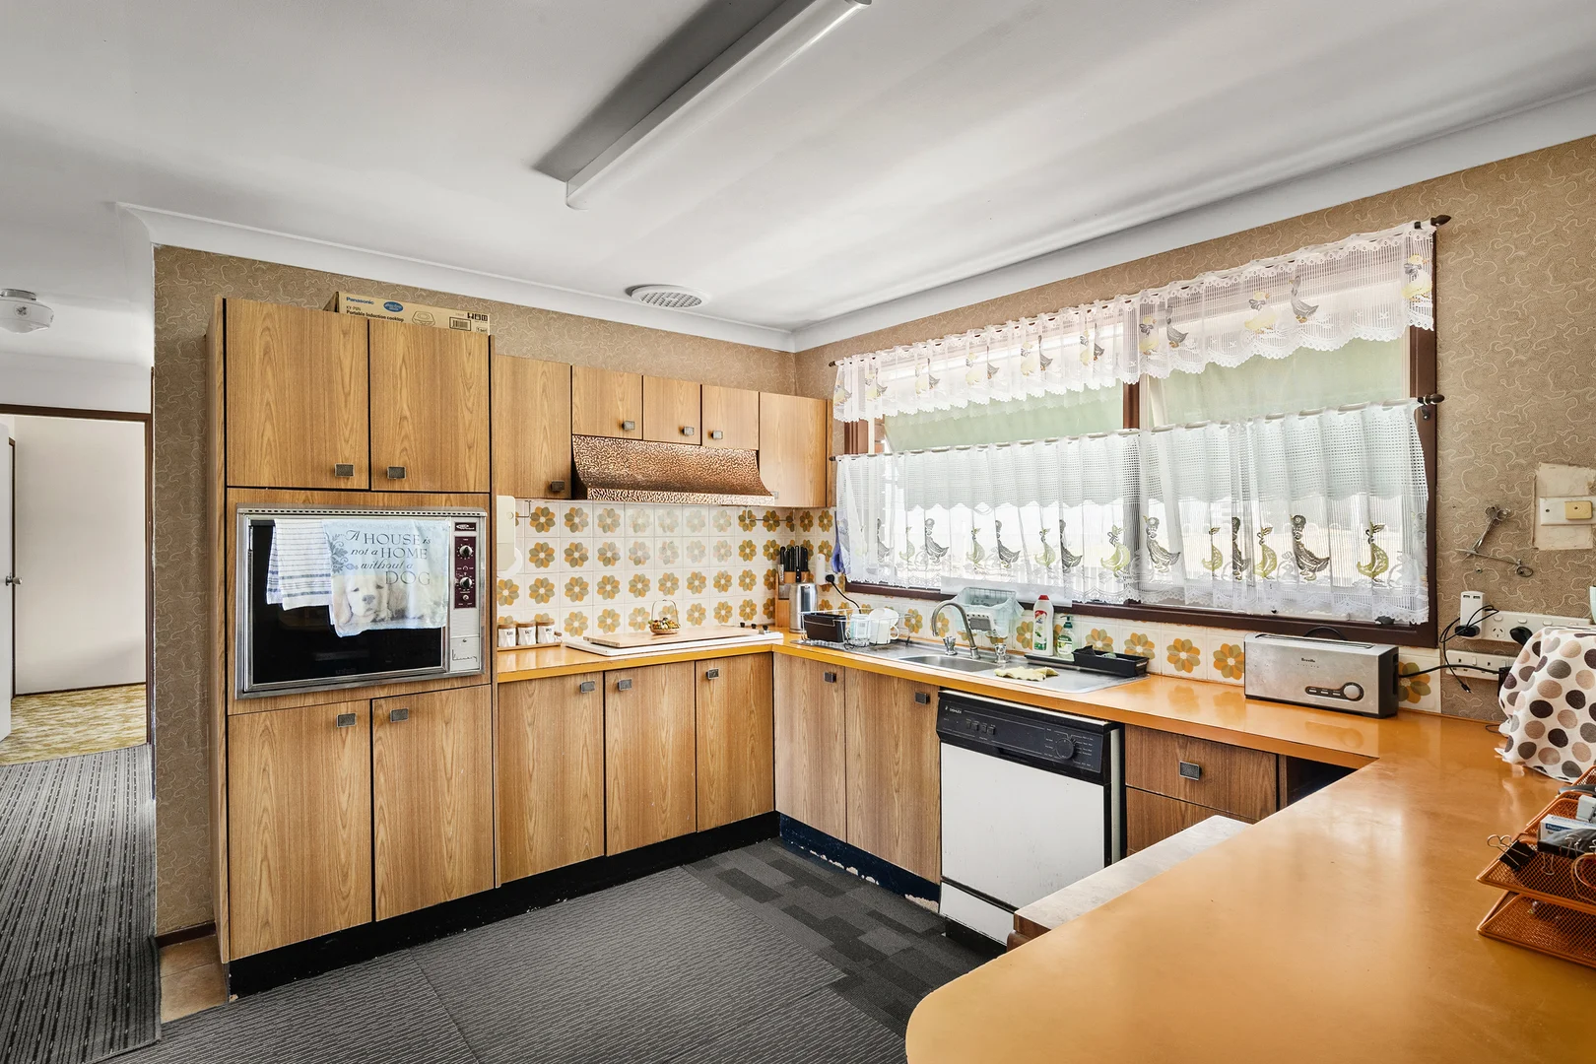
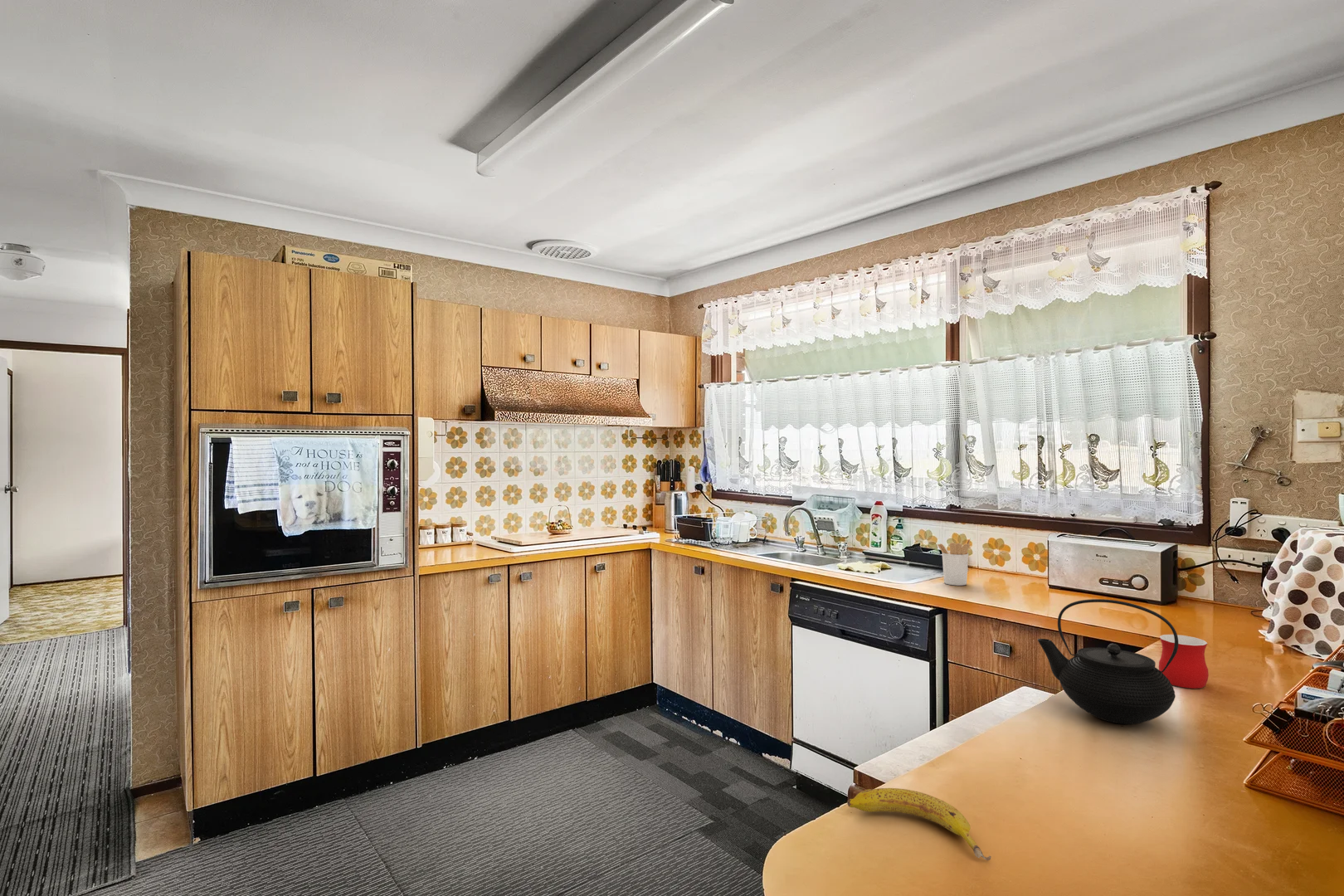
+ teapot [1037,598,1178,725]
+ mug [1158,634,1210,689]
+ utensil holder [937,538,971,587]
+ fruit [846,787,992,861]
